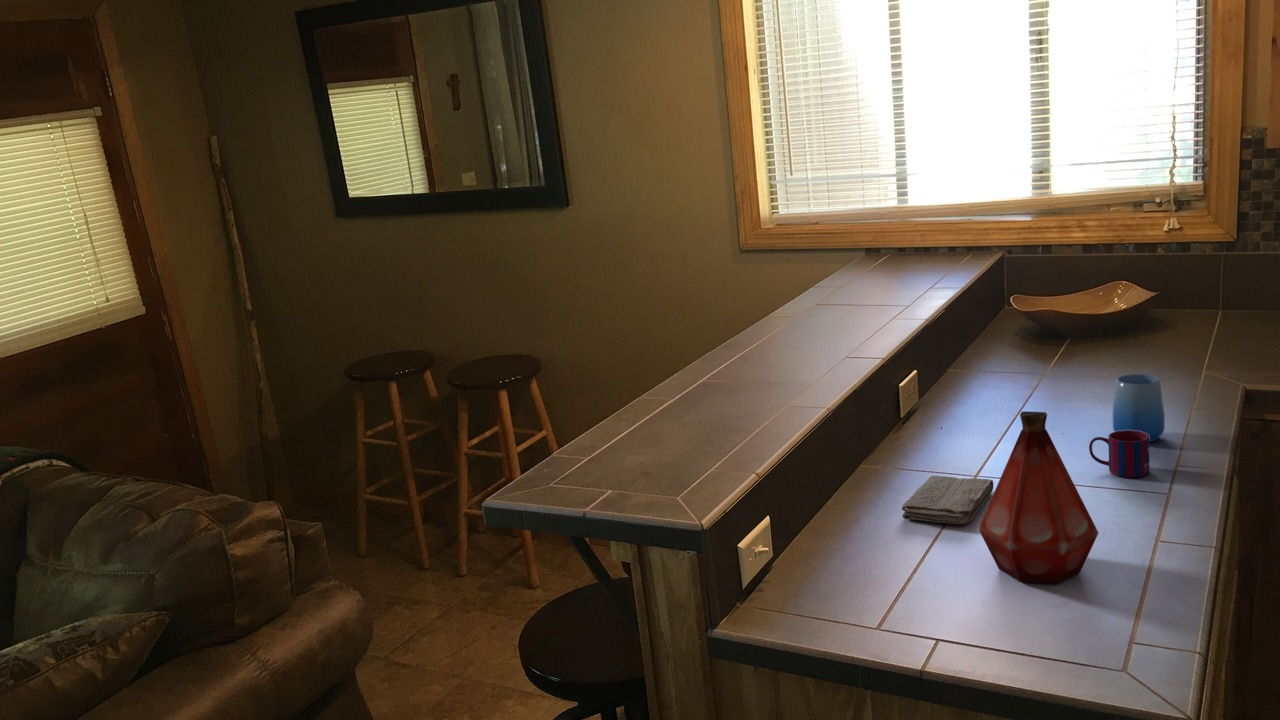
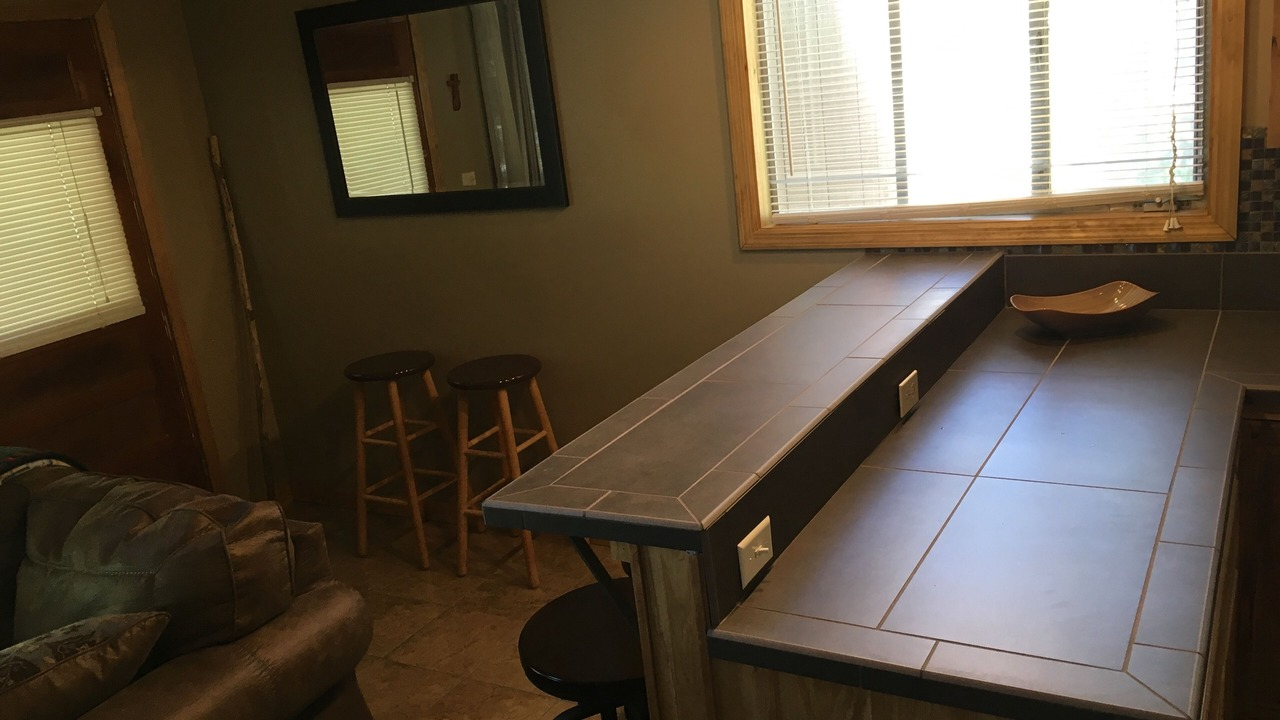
- bottle [977,411,1100,585]
- mug [1088,430,1151,478]
- washcloth [901,475,994,525]
- cup [1112,373,1166,443]
